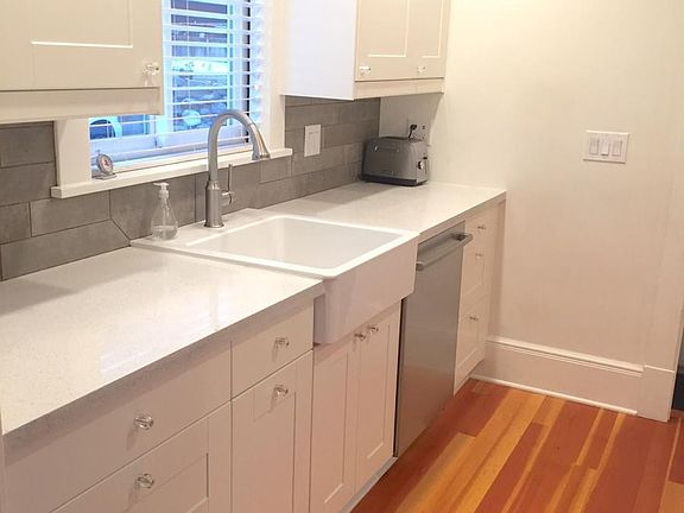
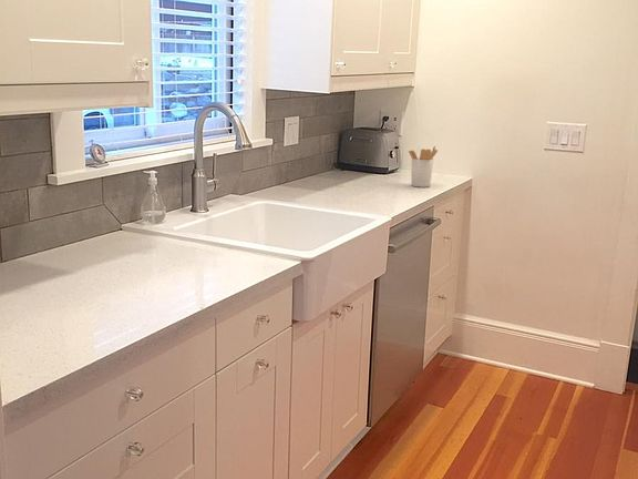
+ utensil holder [408,145,439,188]
